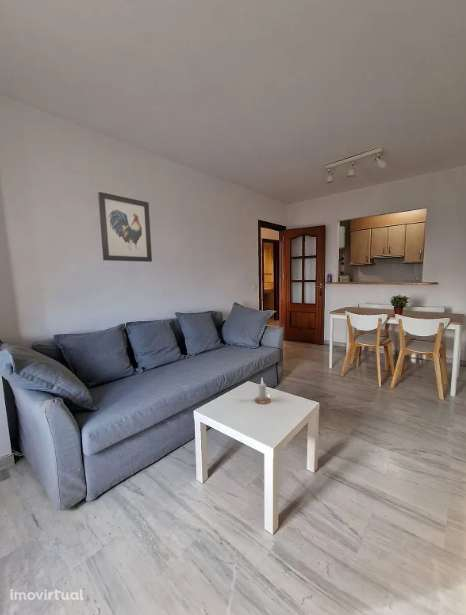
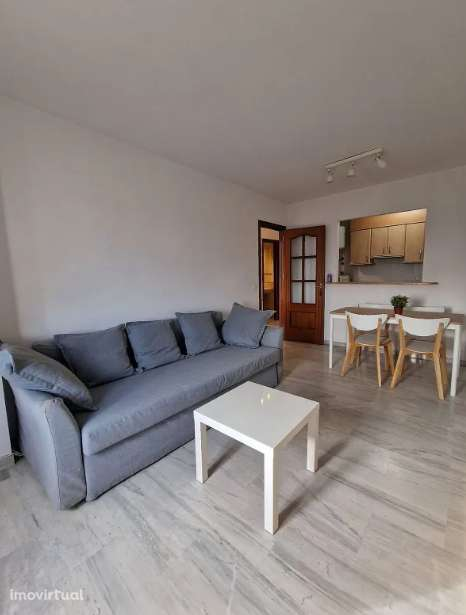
- candle [253,378,272,405]
- wall art [97,191,153,263]
